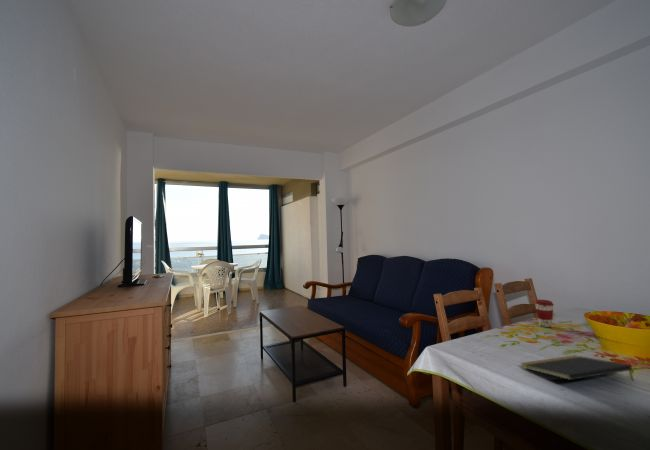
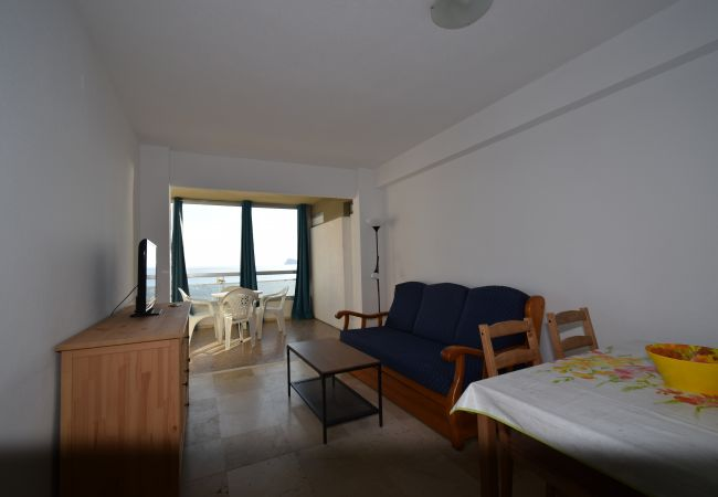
- notepad [520,354,634,381]
- coffee cup [534,299,555,328]
